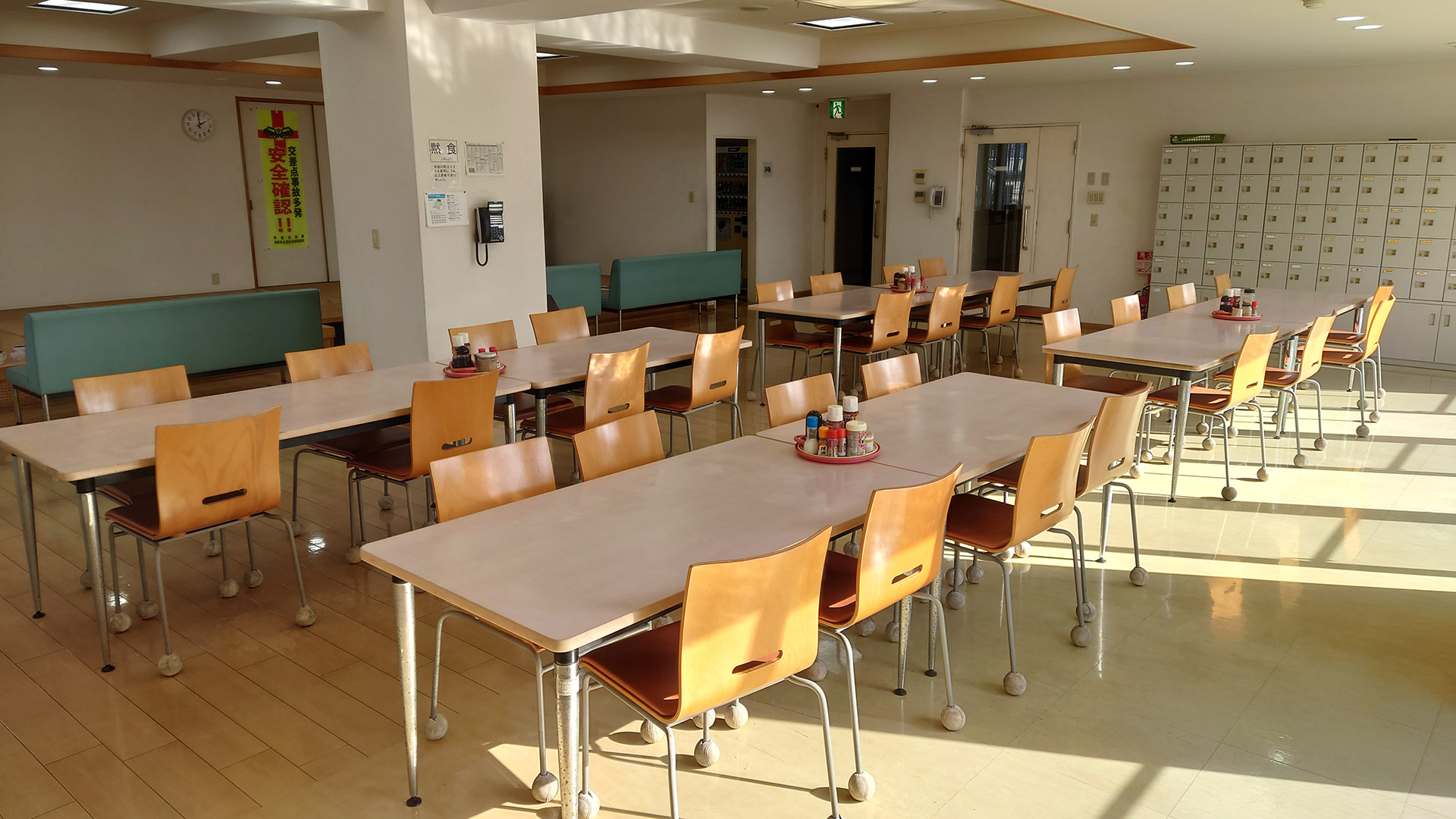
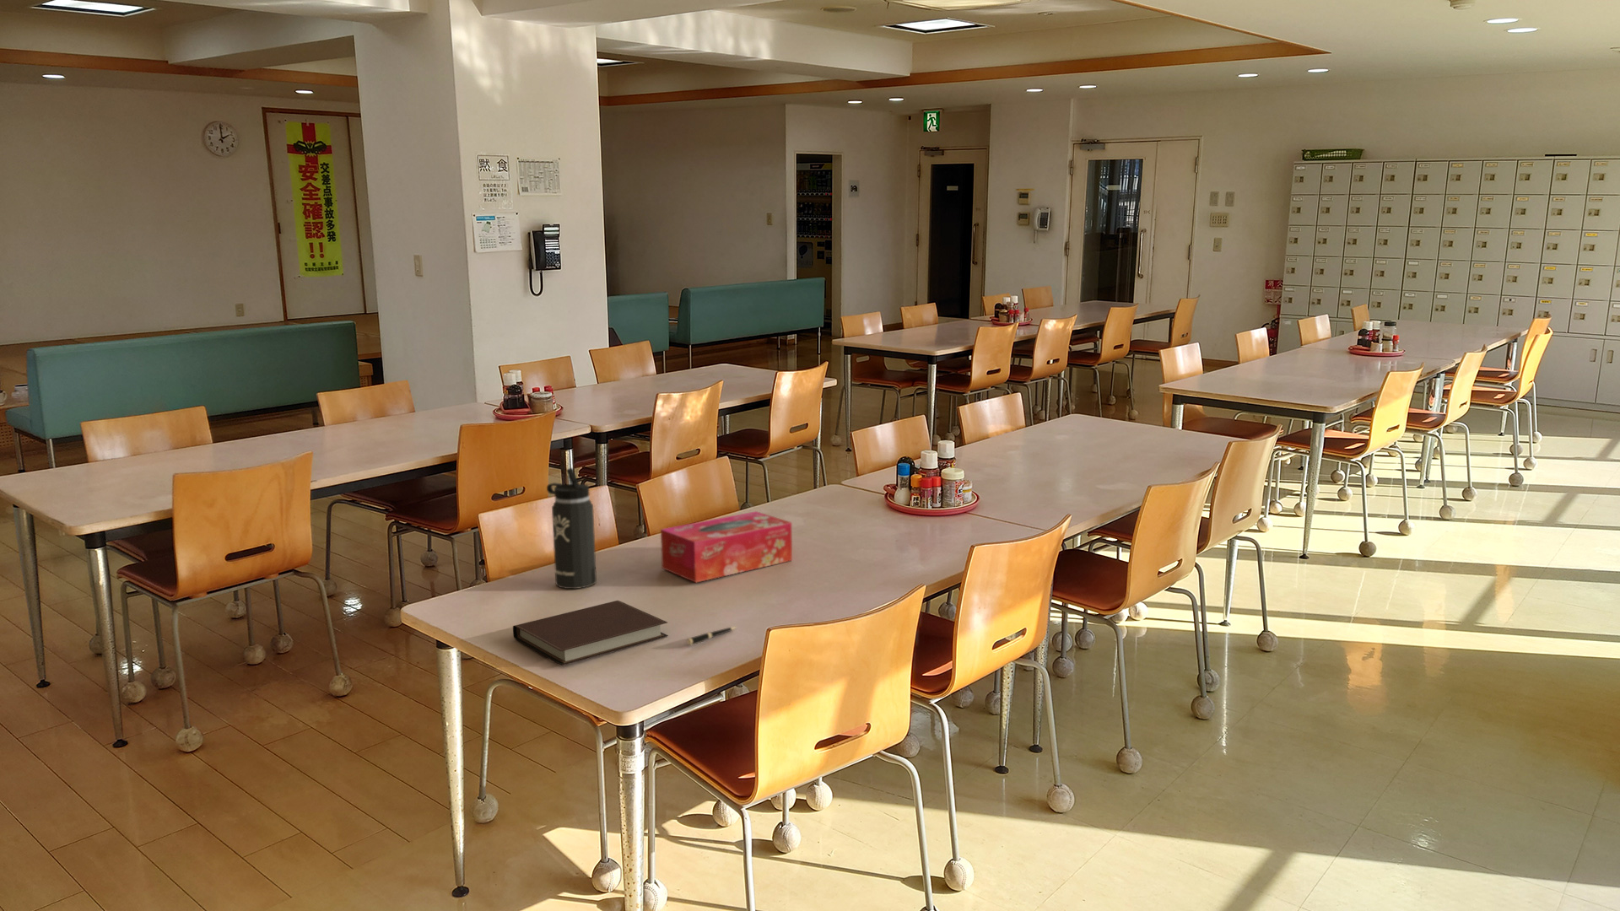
+ notebook [512,600,669,666]
+ tissue box [660,511,793,584]
+ thermos bottle [546,466,597,590]
+ pen [686,626,738,646]
